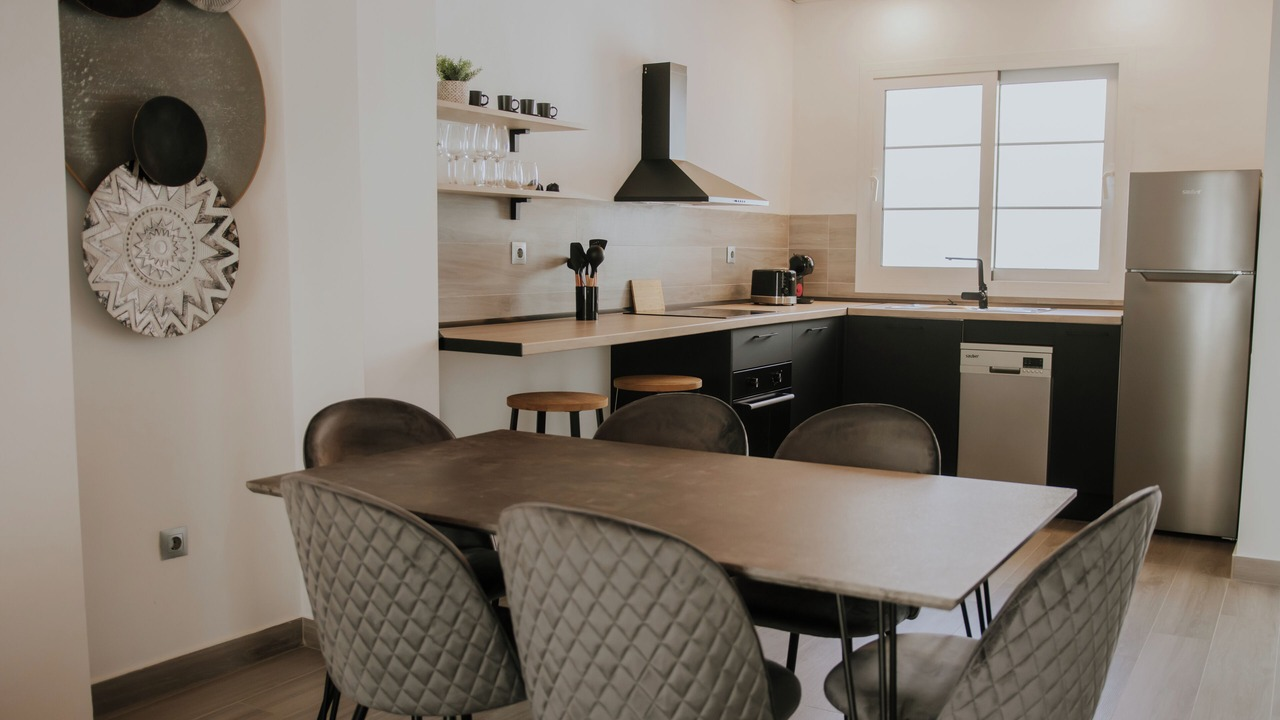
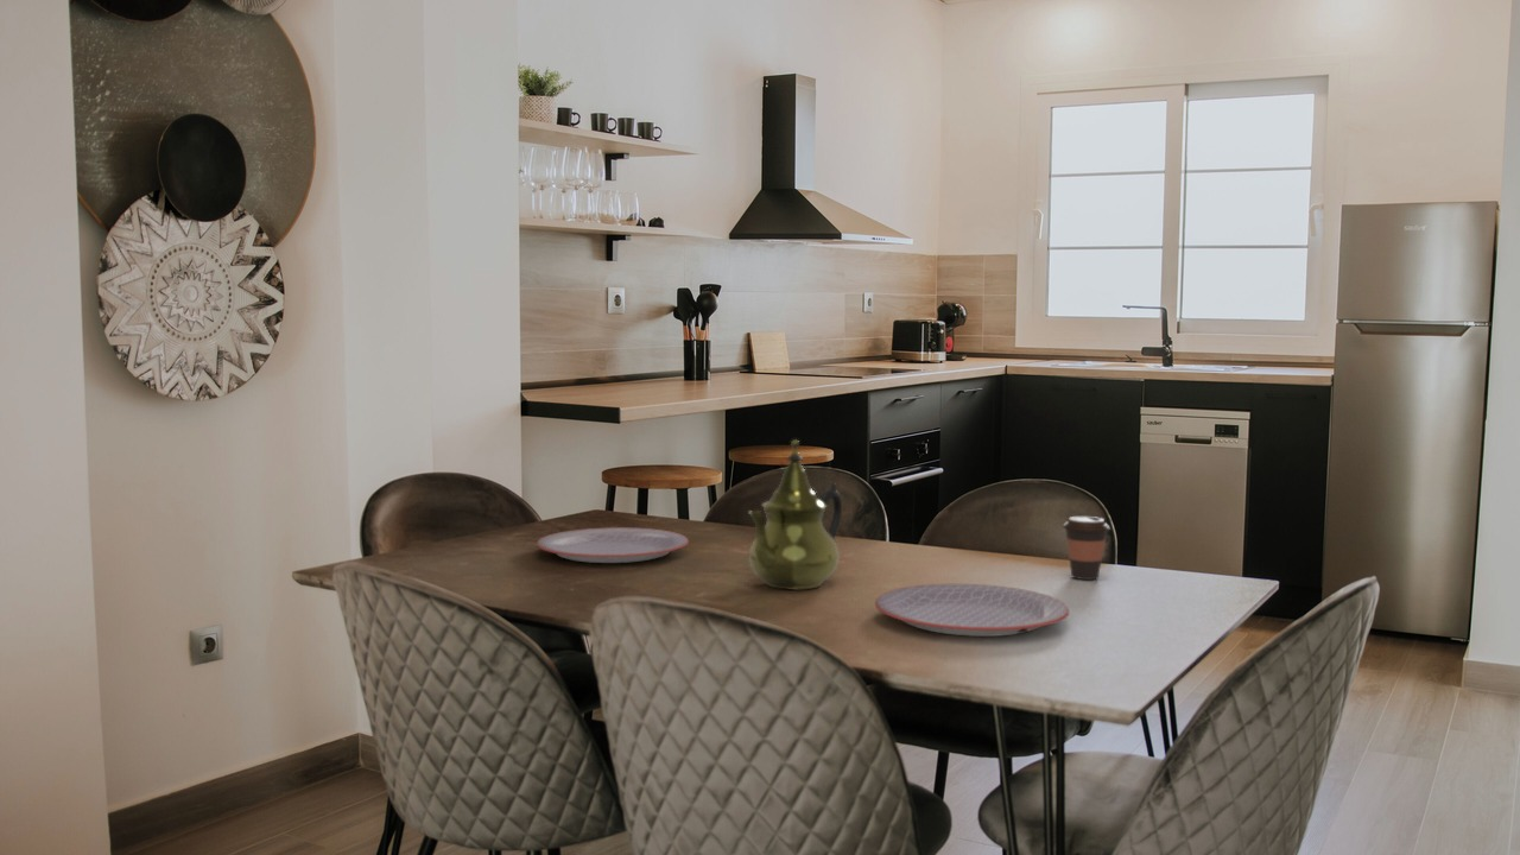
+ plate [874,583,1070,638]
+ coffee cup [1062,515,1112,581]
+ plate [536,526,690,564]
+ teapot [747,438,843,590]
